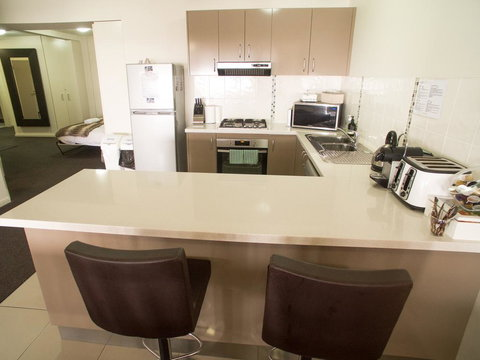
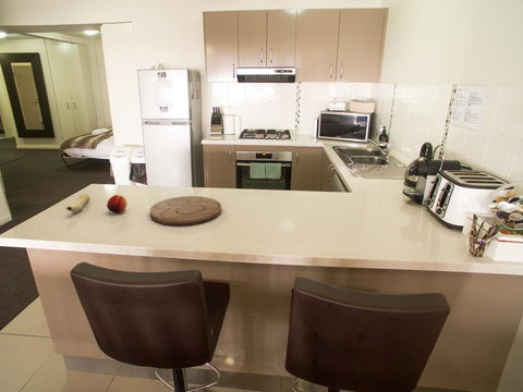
+ banana [65,192,92,213]
+ cutting board [149,195,222,226]
+ fruit [106,194,127,215]
